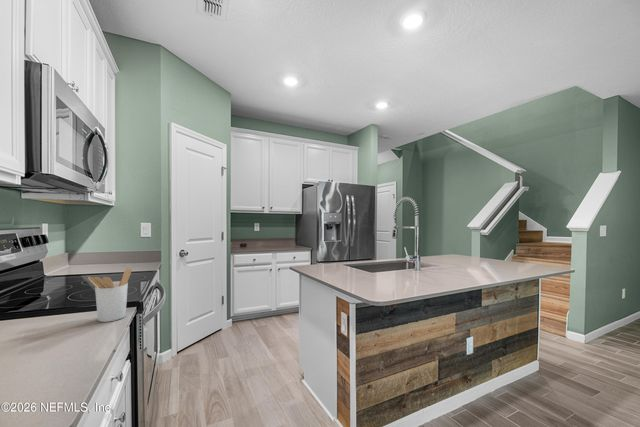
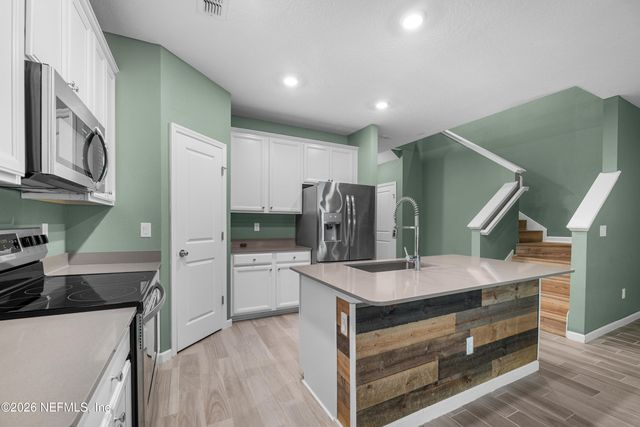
- utensil holder [87,268,133,323]
